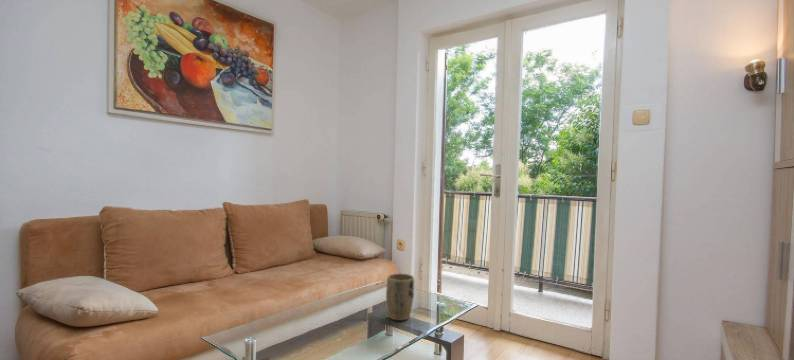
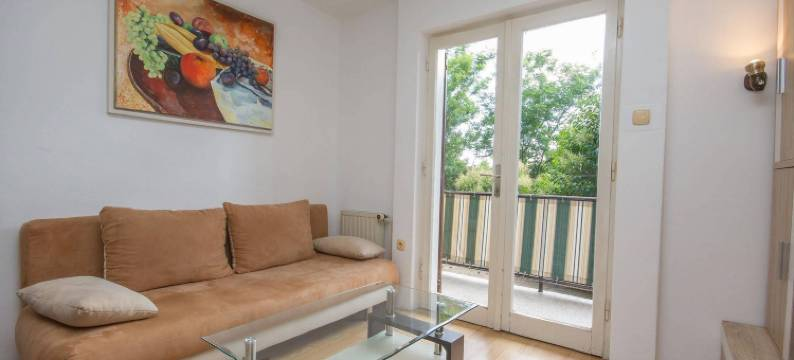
- plant pot [385,273,415,322]
